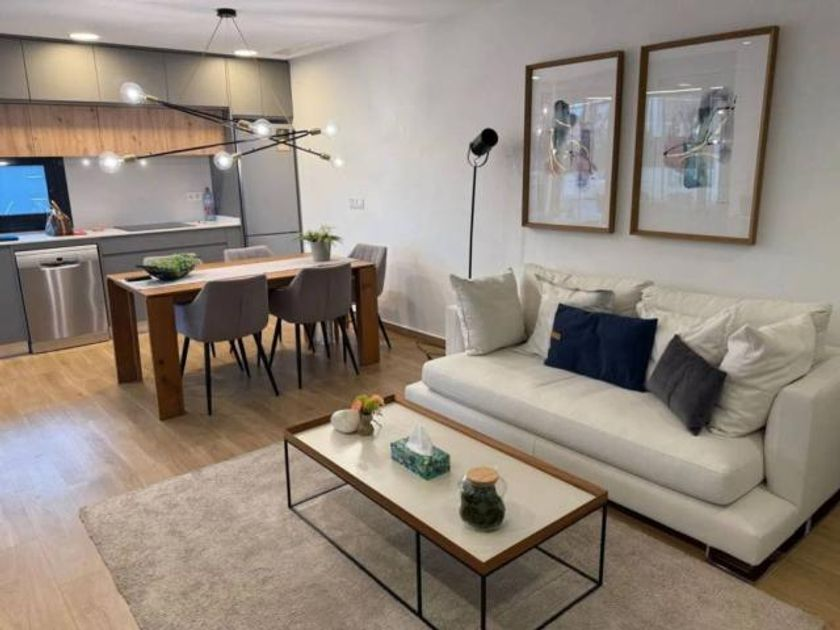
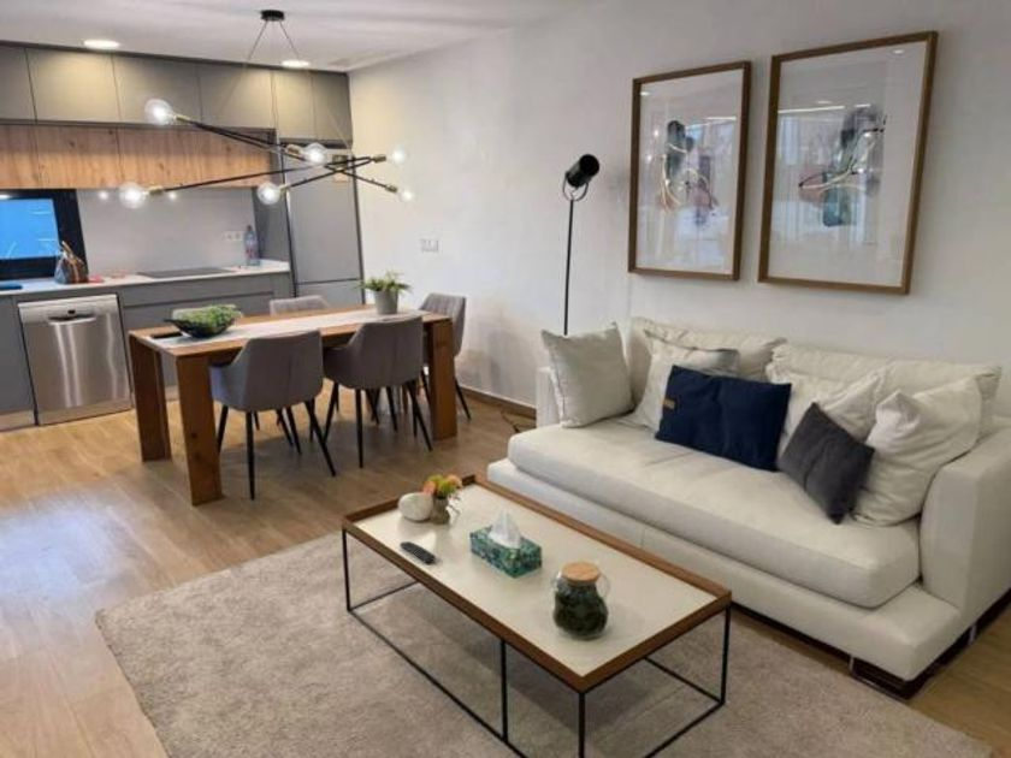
+ remote control [398,540,437,564]
